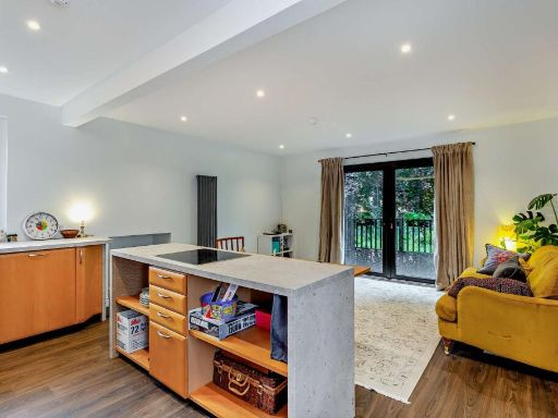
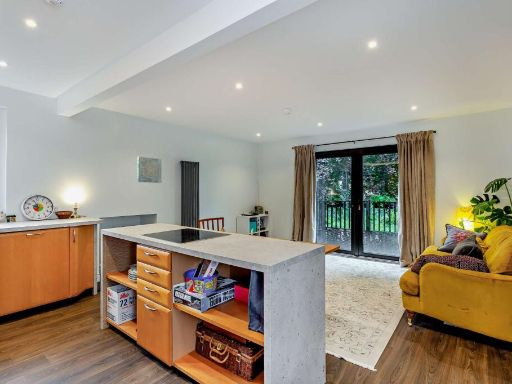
+ wall art [136,156,162,184]
